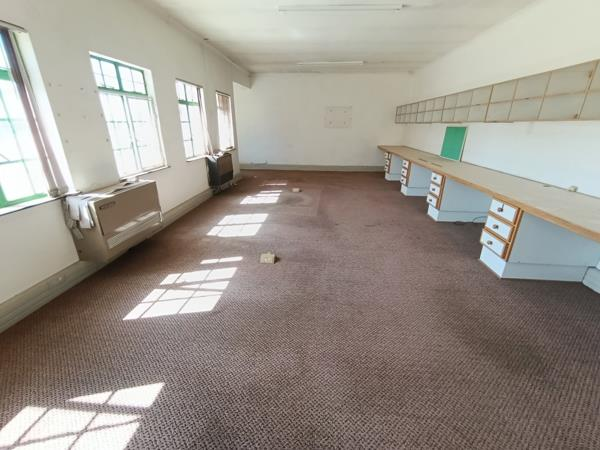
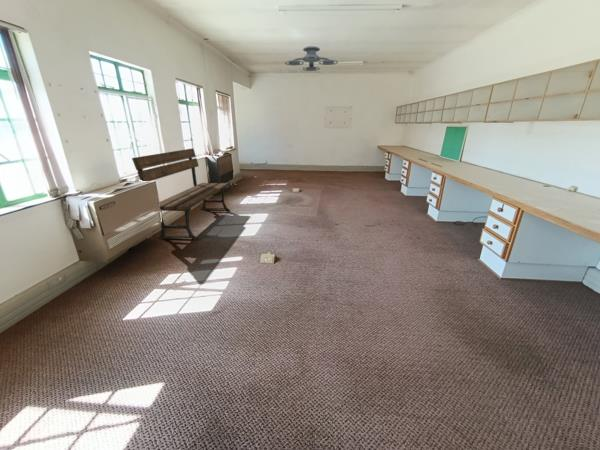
+ ceiling fan [284,45,339,72]
+ bench [131,147,231,241]
